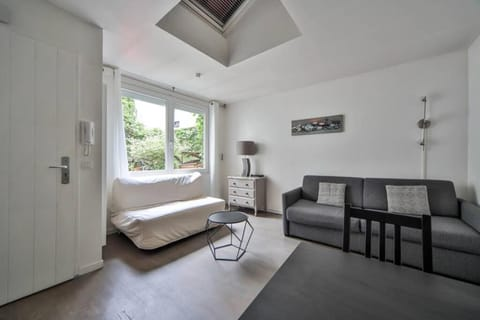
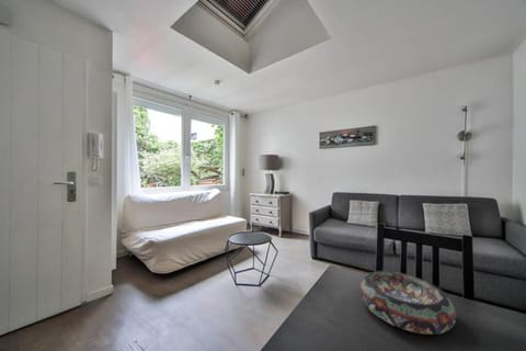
+ decorative bowl [358,270,457,336]
